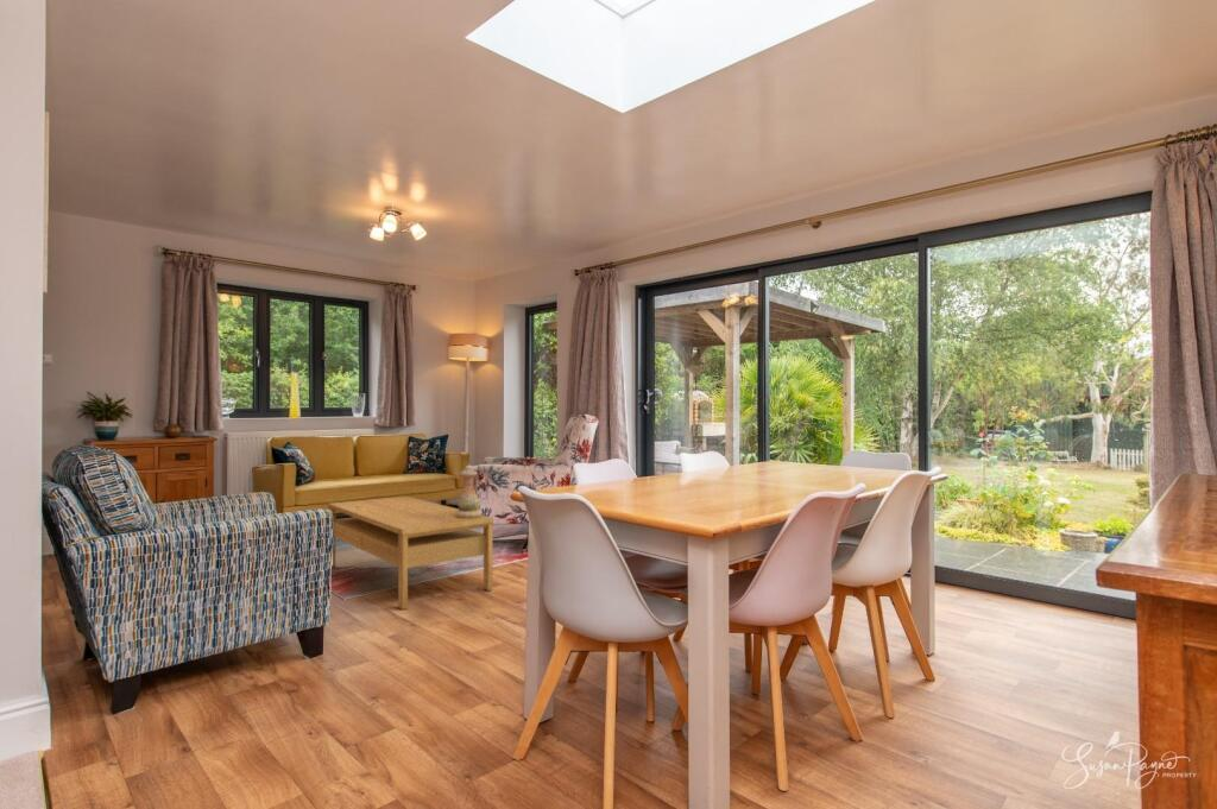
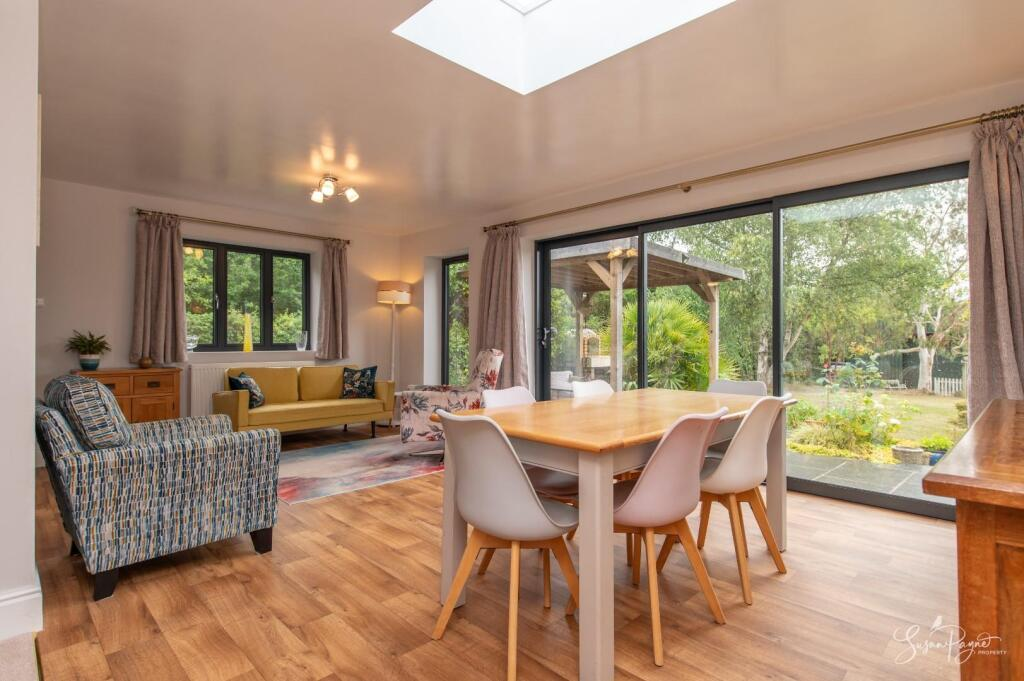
- coffee table [327,495,494,611]
- vase [455,463,484,518]
